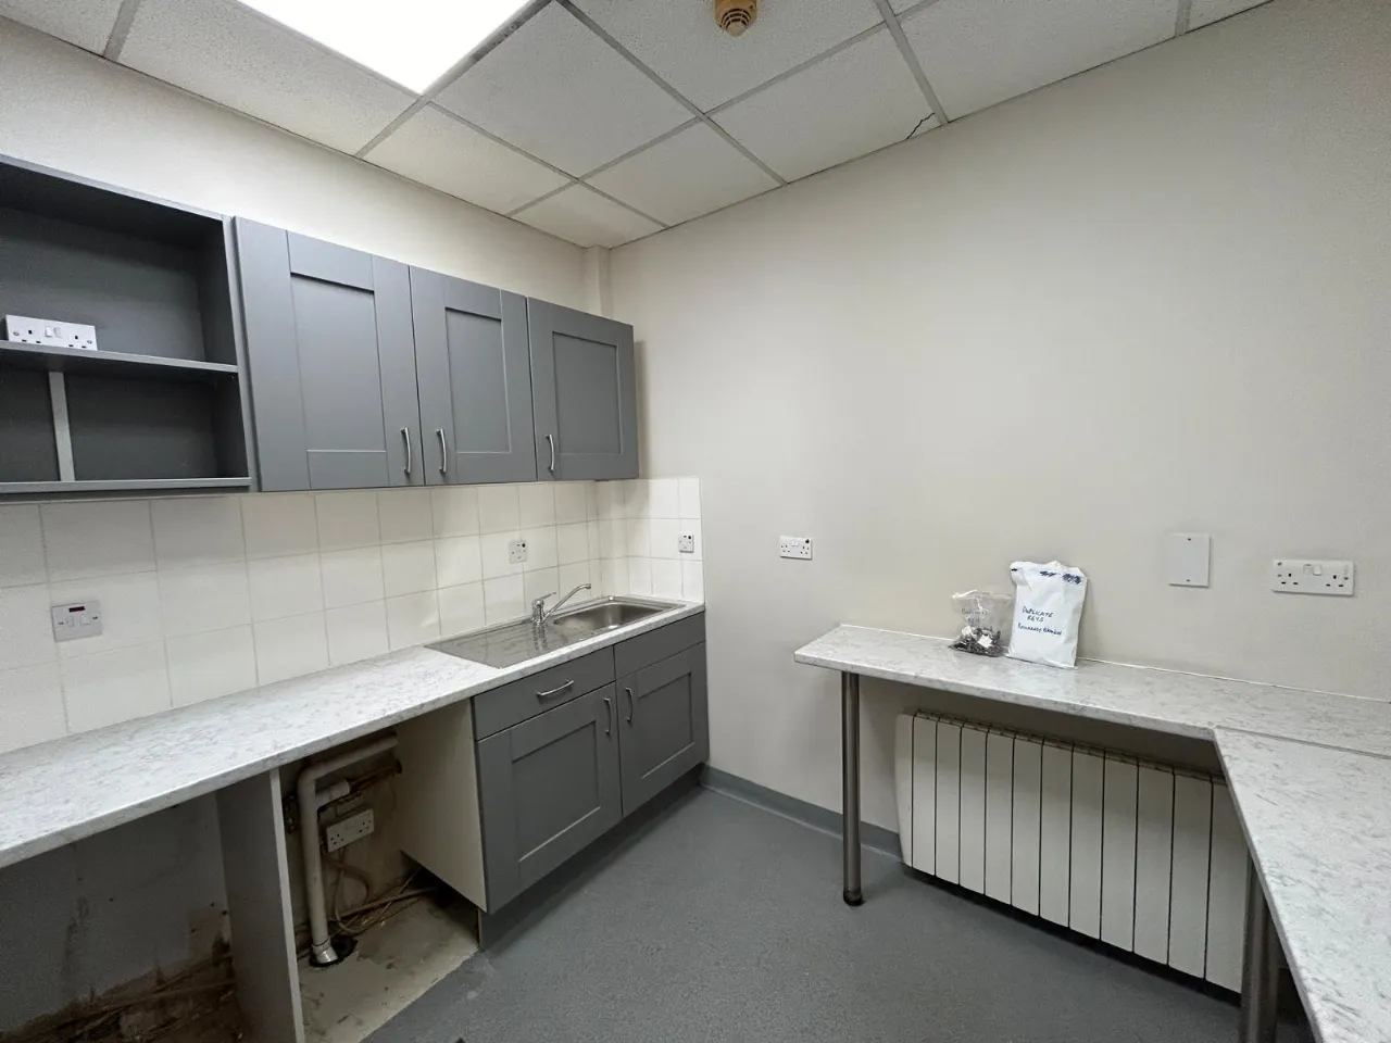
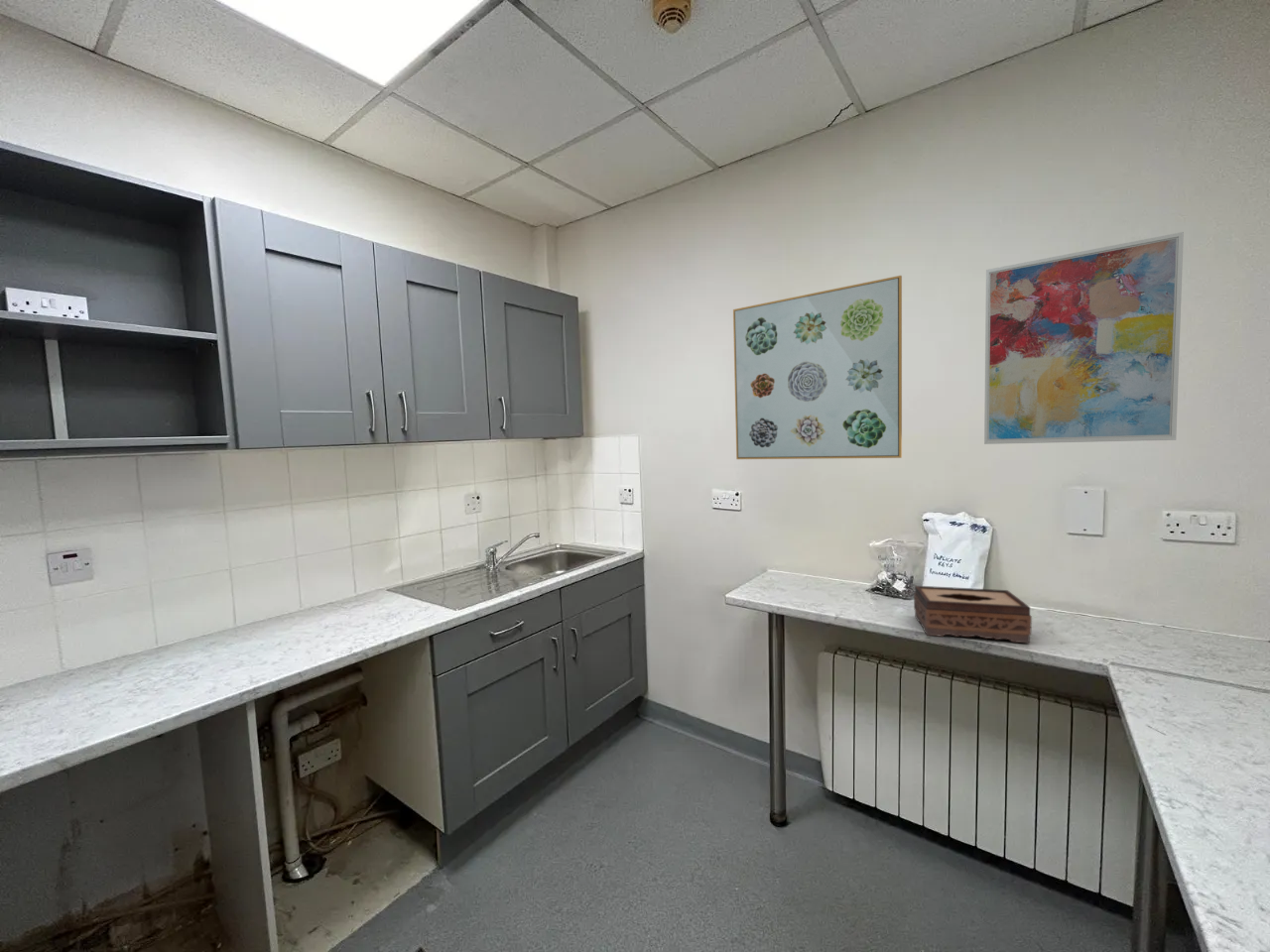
+ wall art [732,275,903,460]
+ tissue box [913,585,1033,644]
+ wall art [983,231,1185,445]
